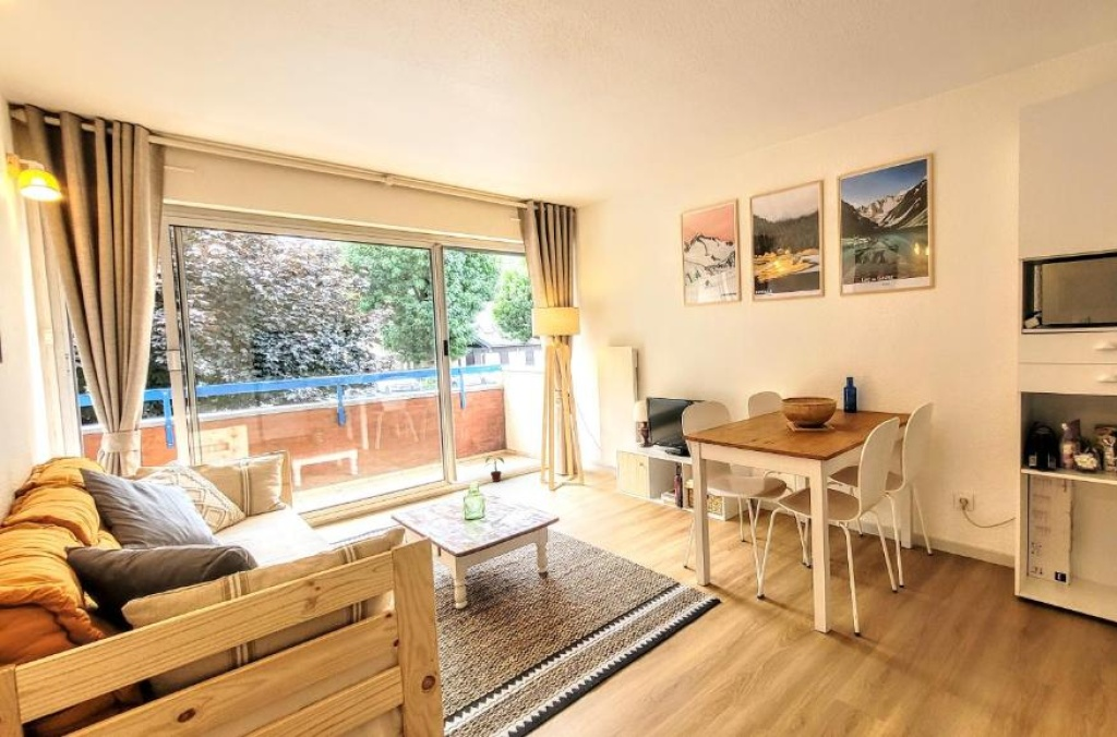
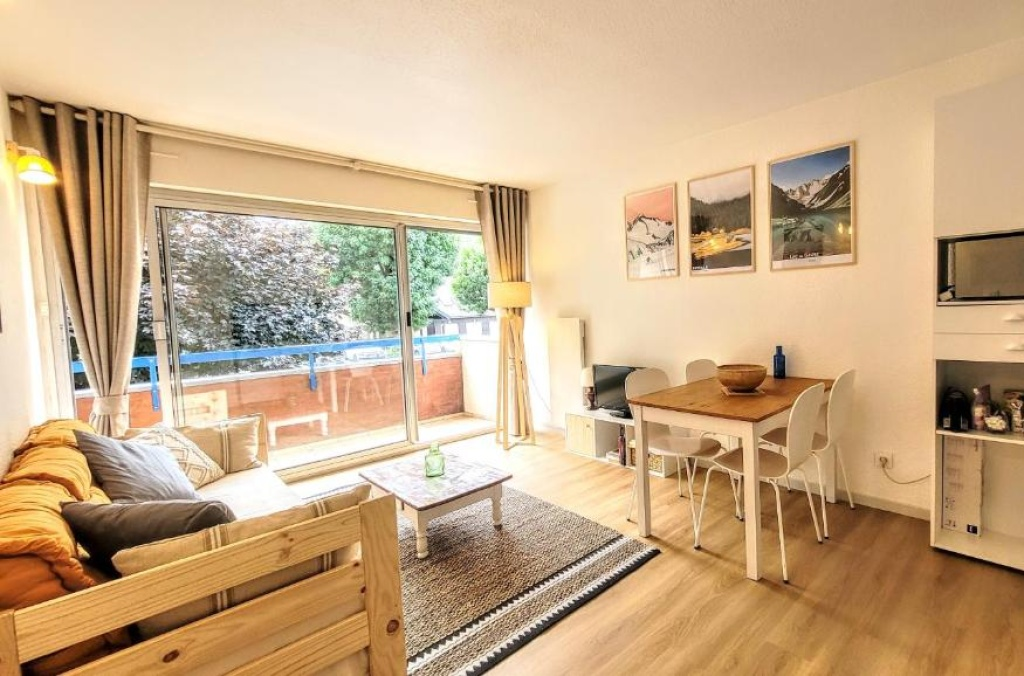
- potted plant [484,455,505,483]
